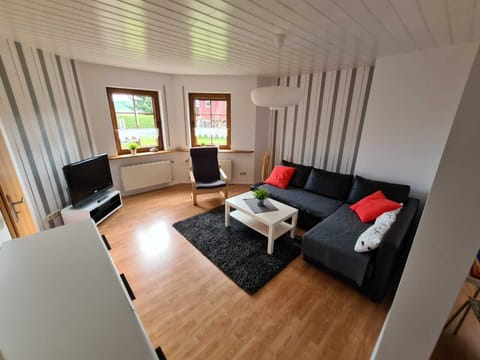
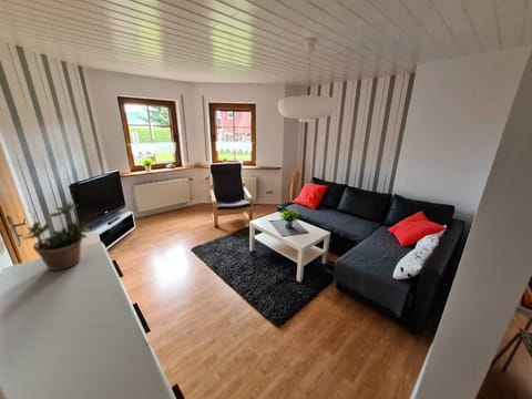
+ potted plant [20,200,91,272]
